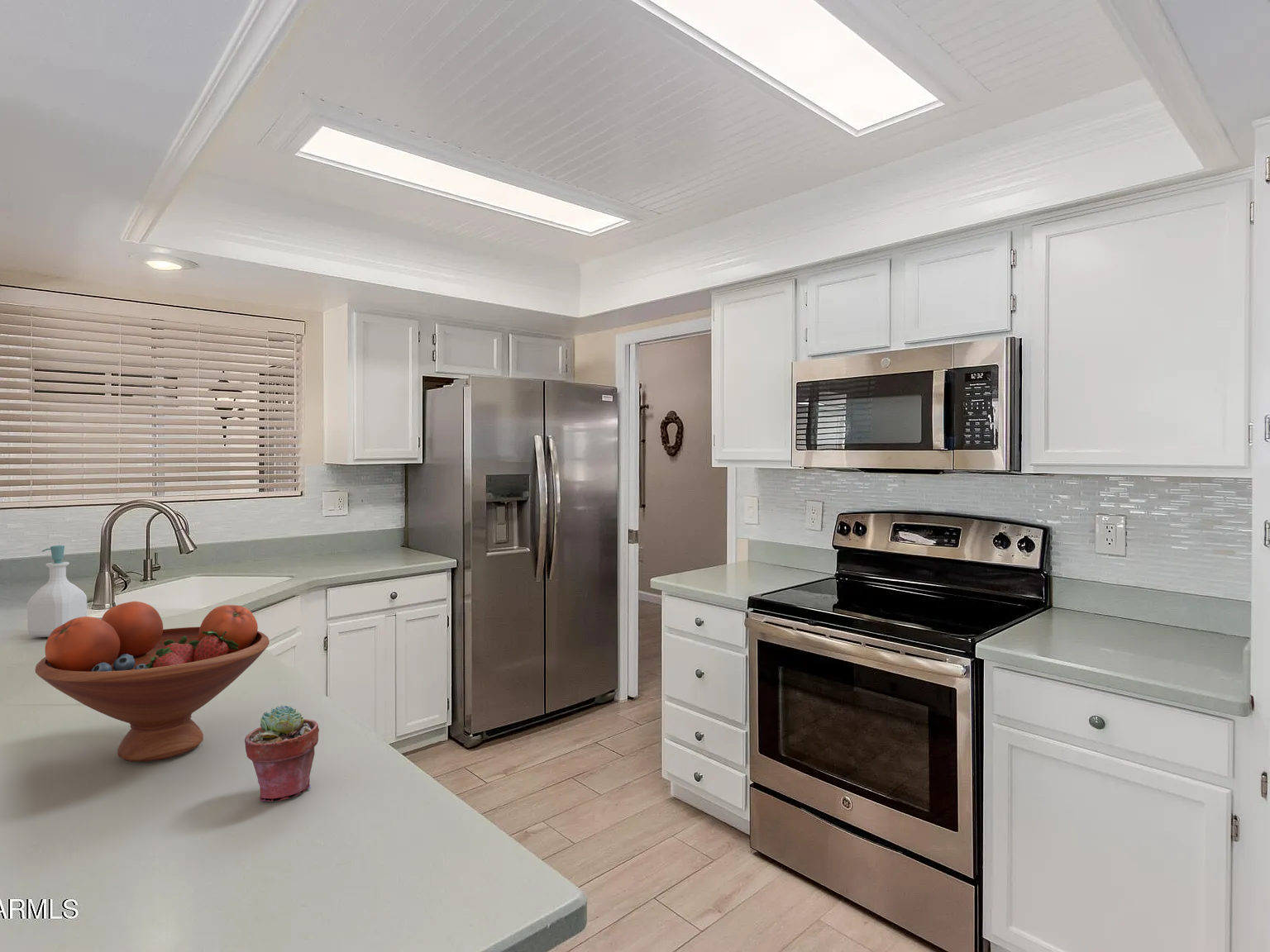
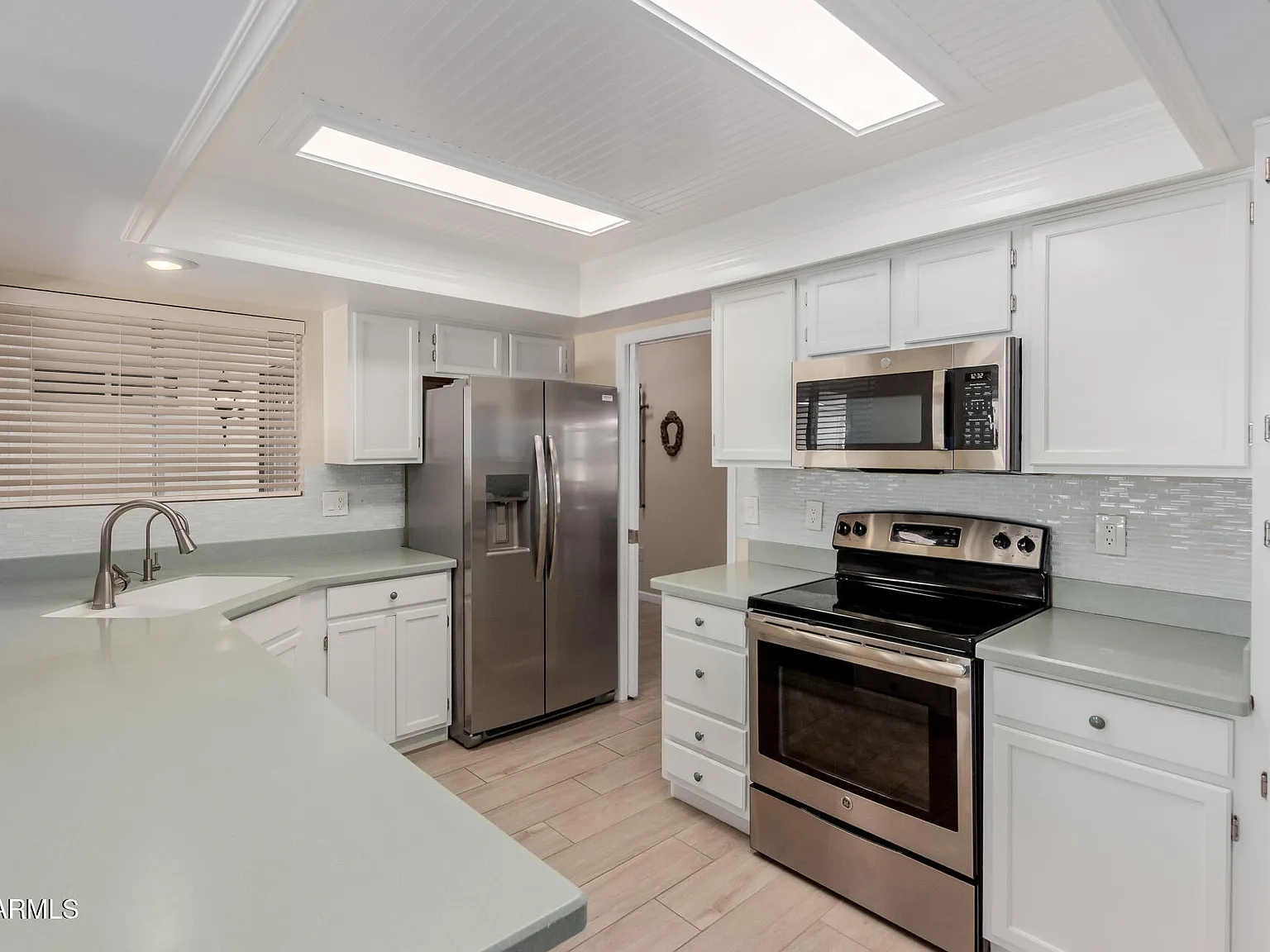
- potted succulent [244,704,320,802]
- fruit bowl [35,601,270,763]
- soap bottle [26,545,88,638]
